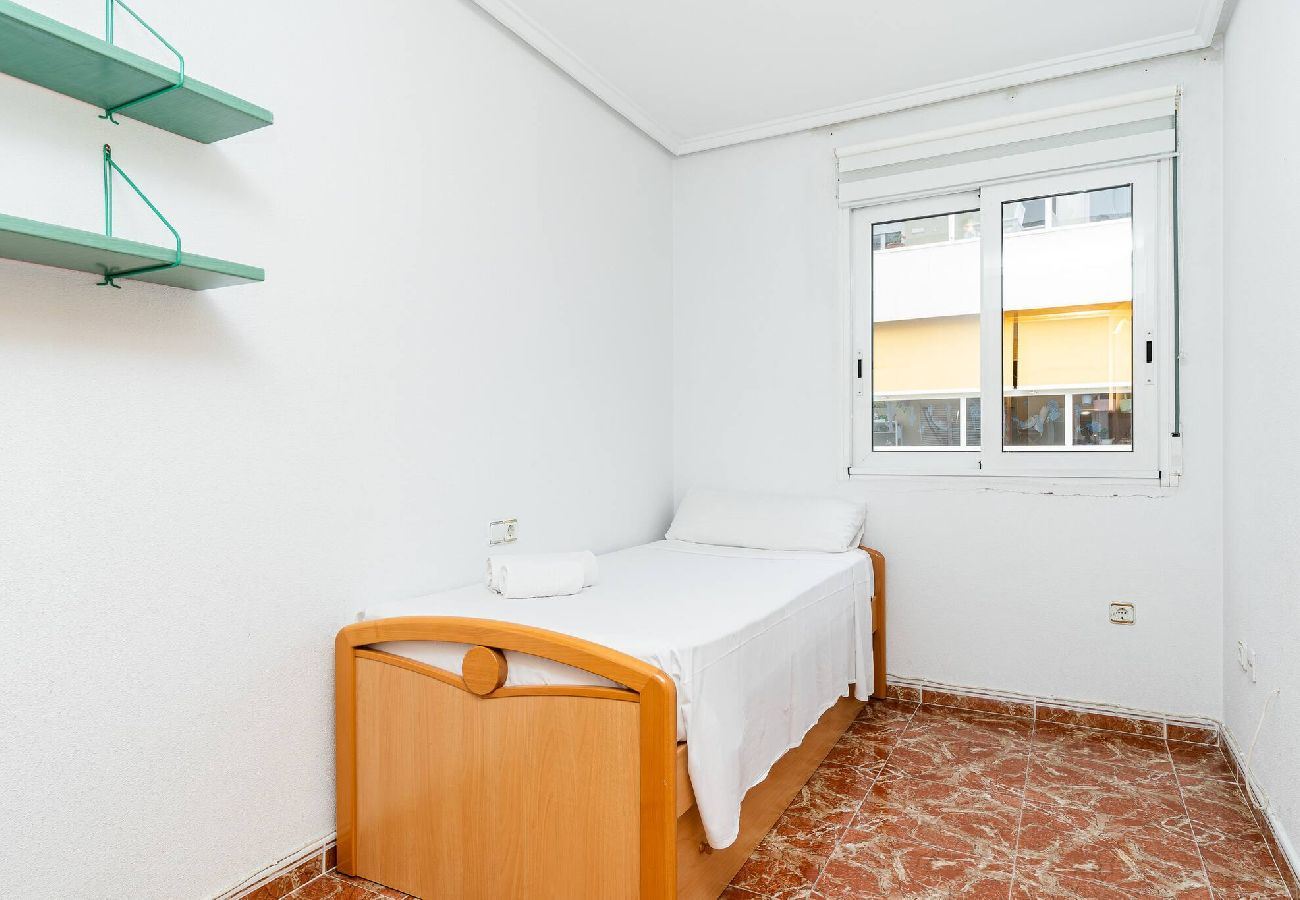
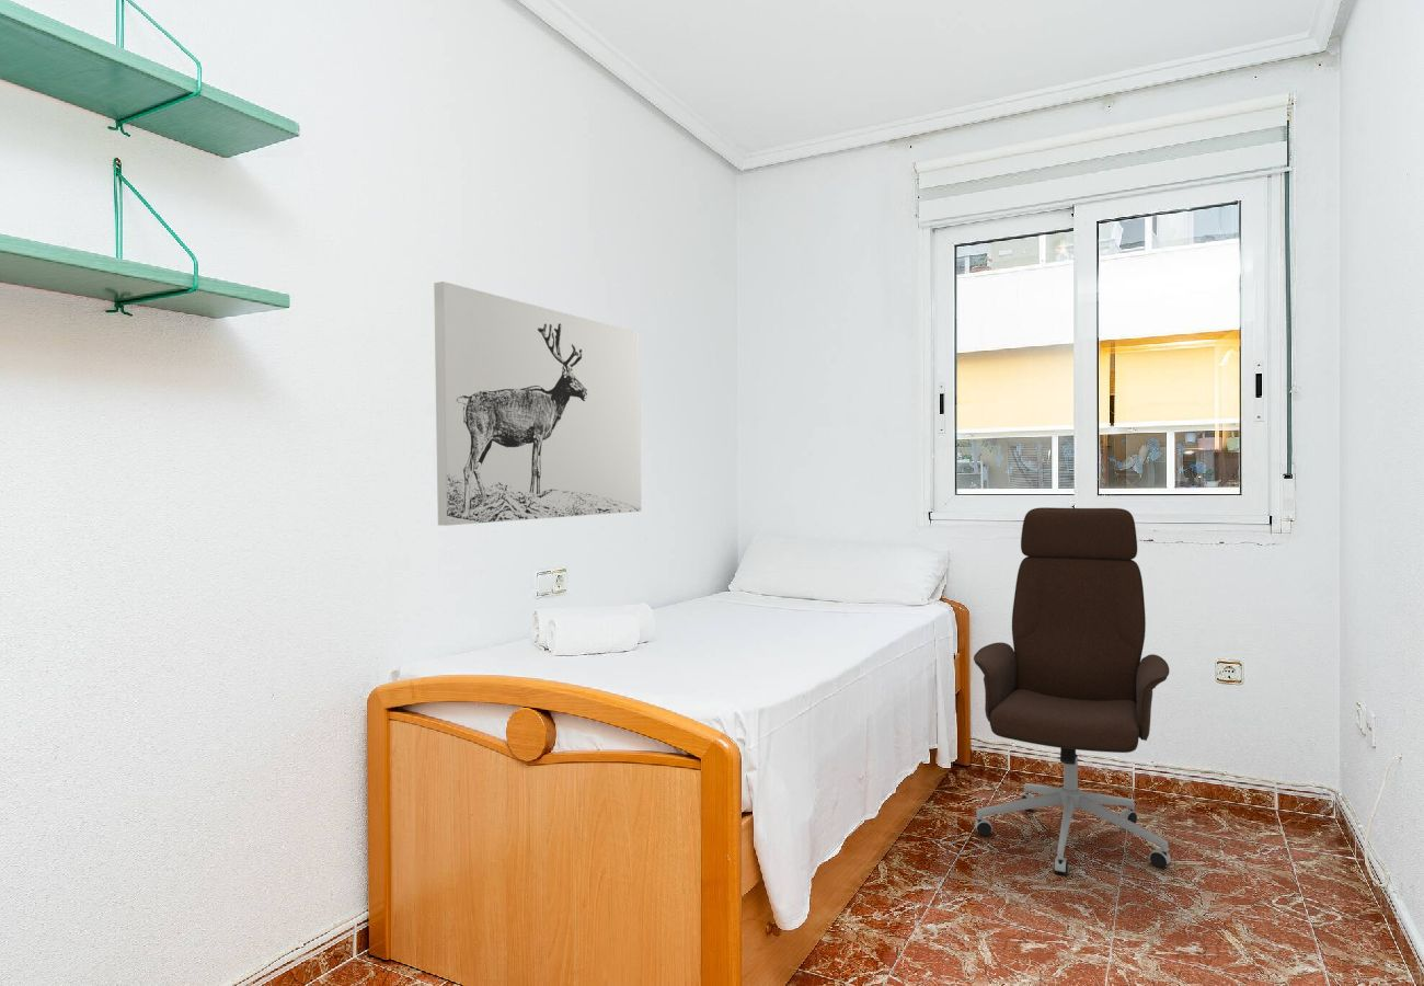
+ wall art [433,280,643,527]
+ office chair [973,506,1172,876]
